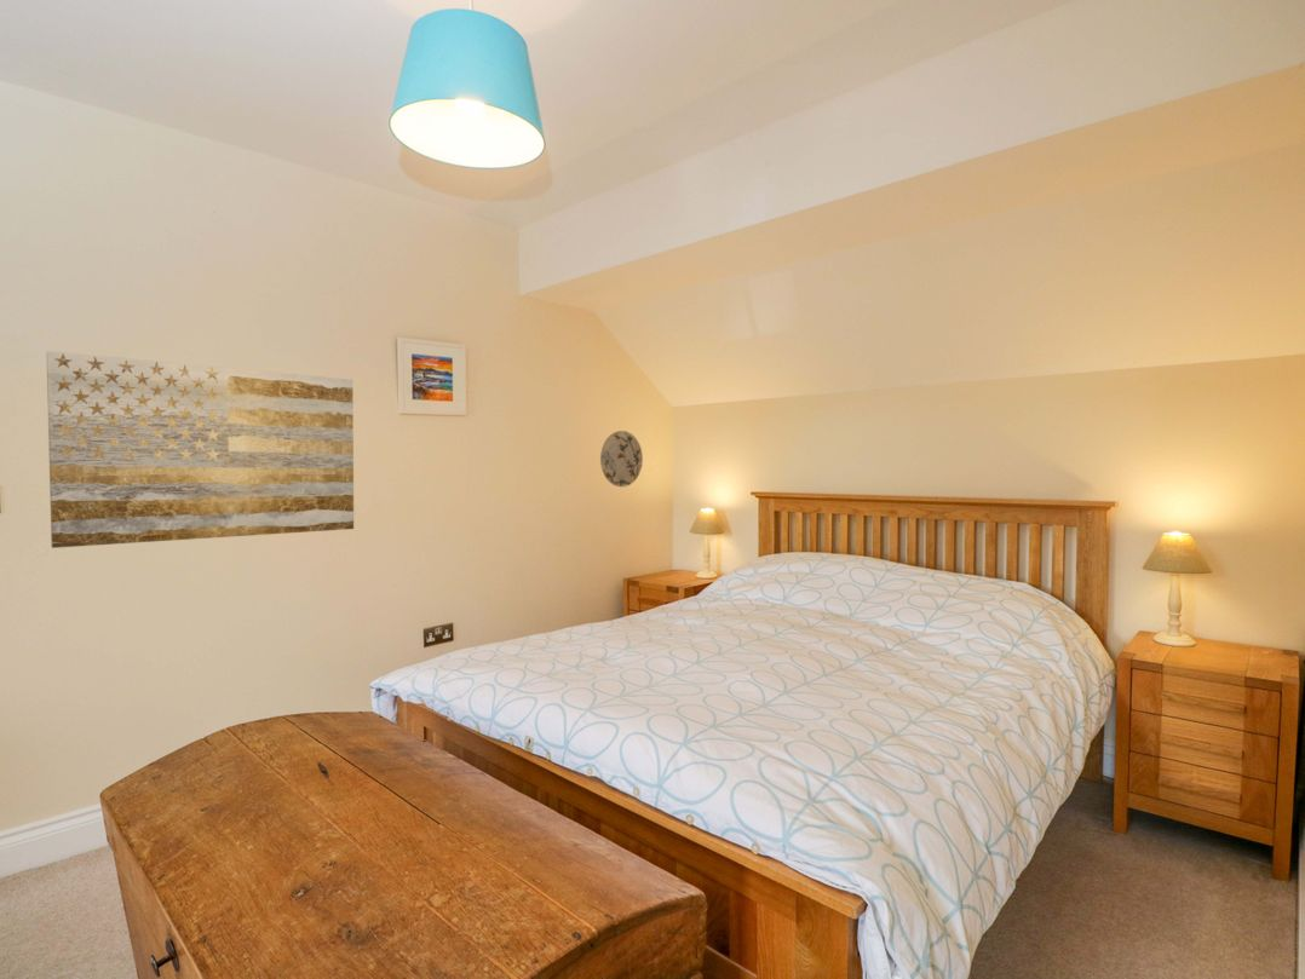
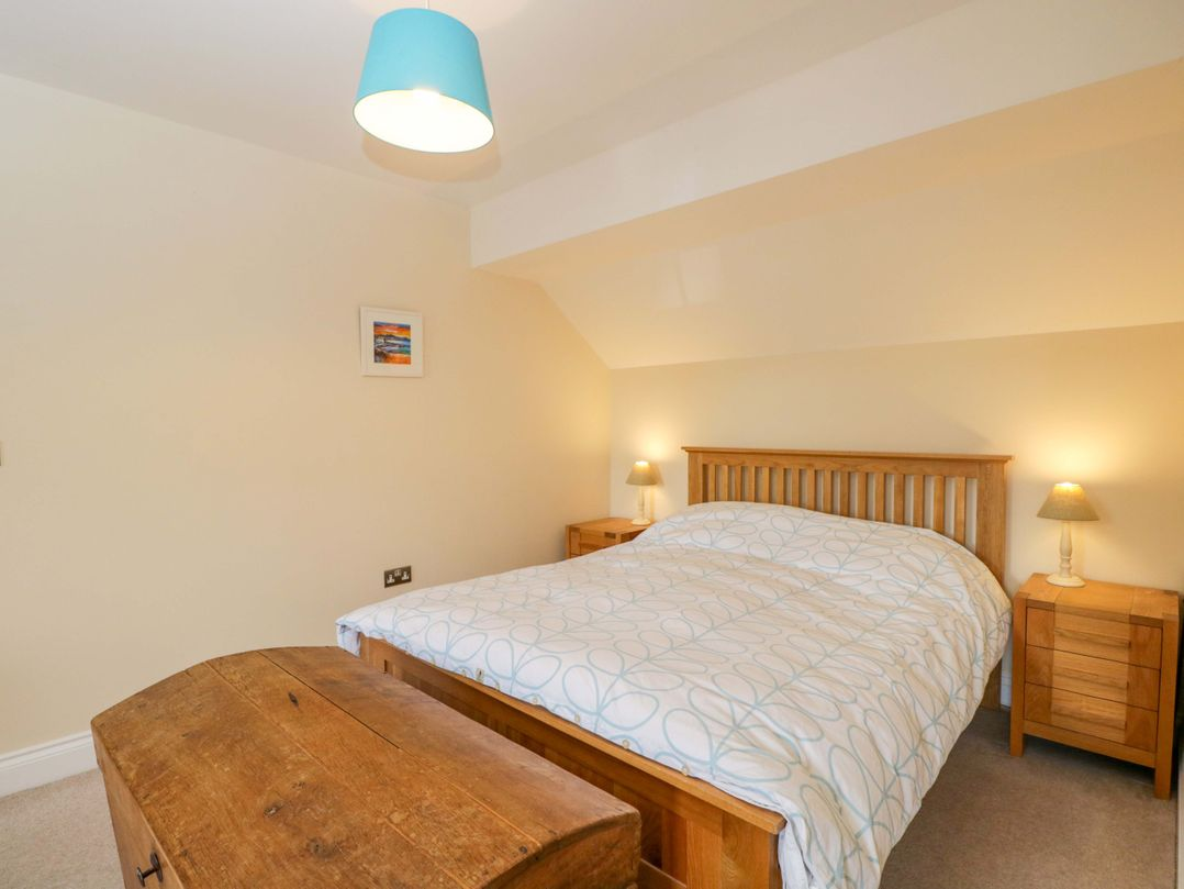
- wall art [45,350,355,549]
- decorative plate [599,430,644,488]
